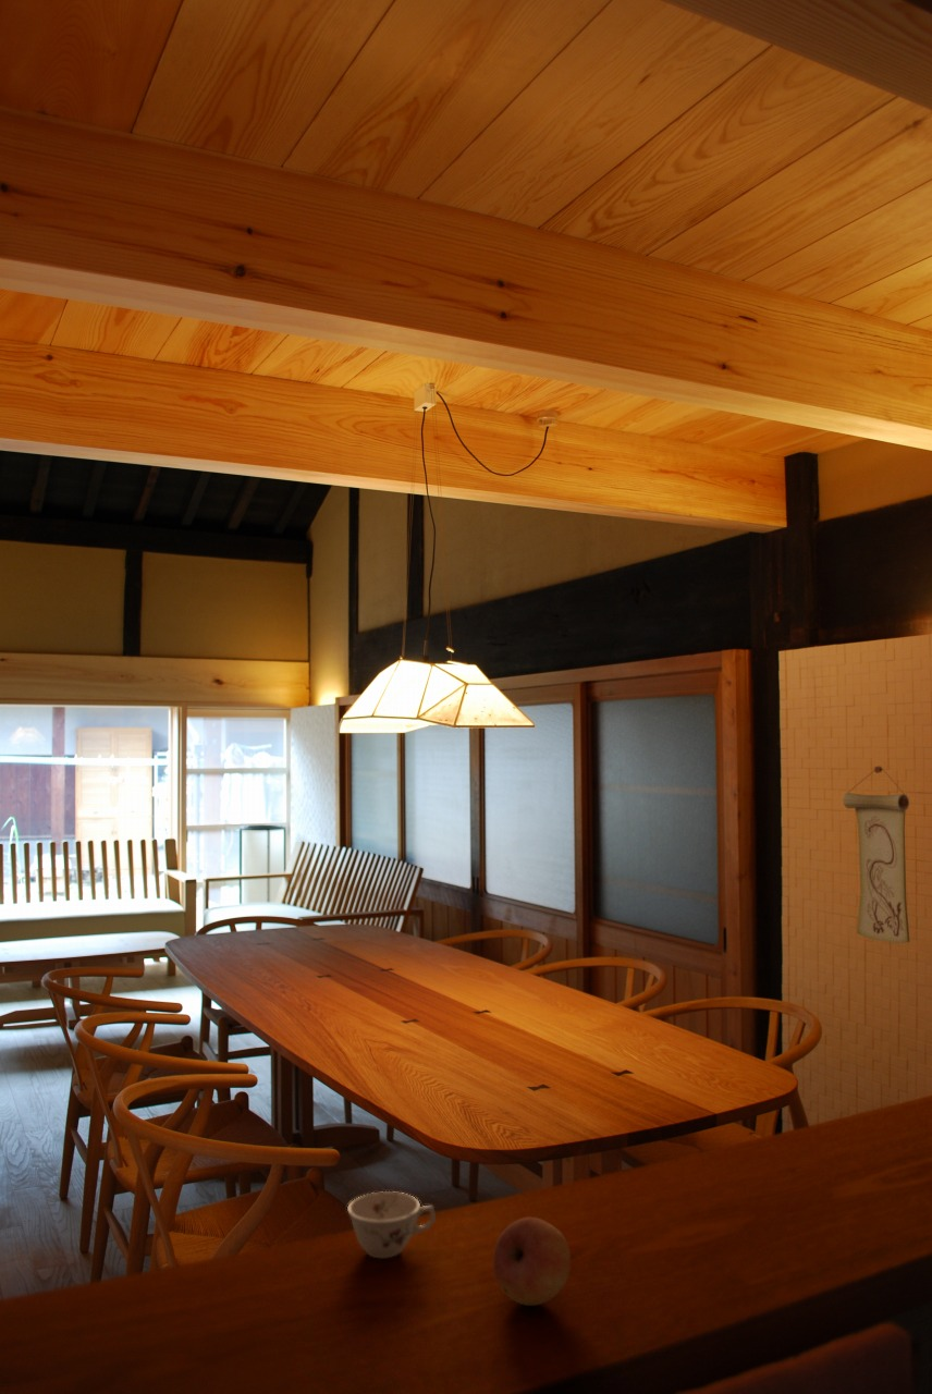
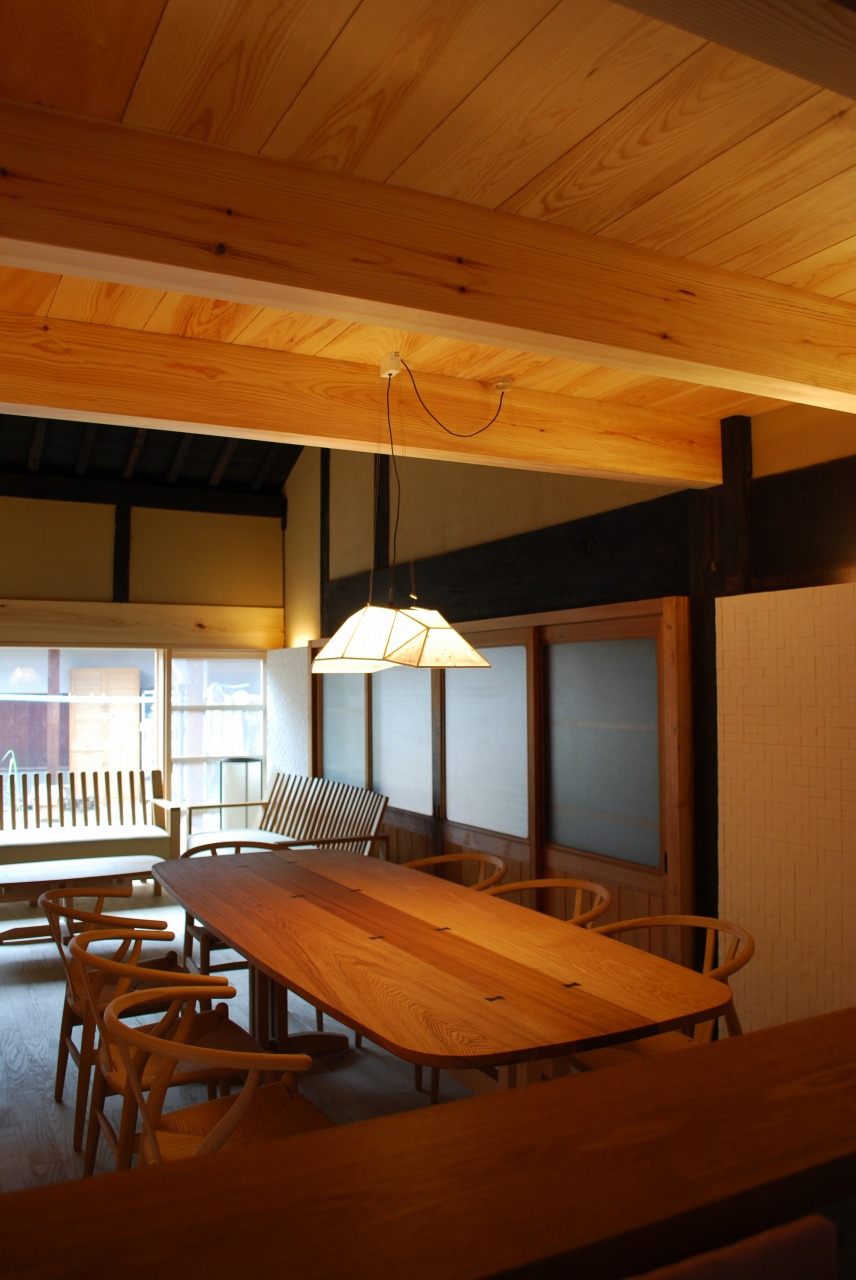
- wall scroll [842,765,910,944]
- teacup [346,1190,437,1259]
- fruit [492,1216,572,1307]
